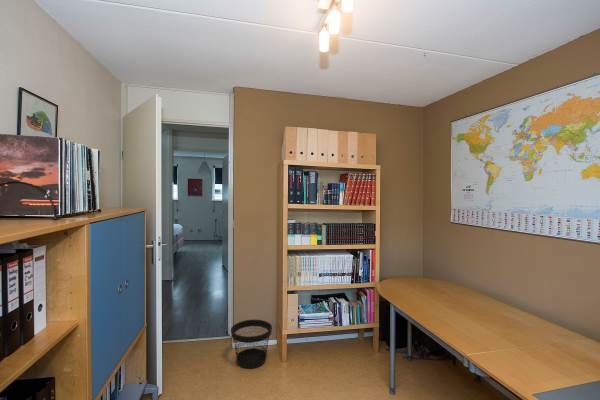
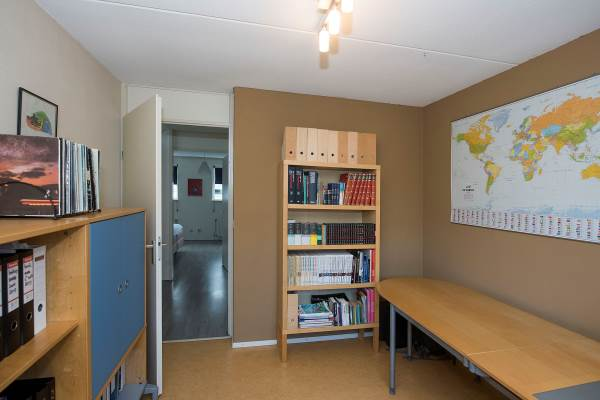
- wastebasket [230,319,273,370]
